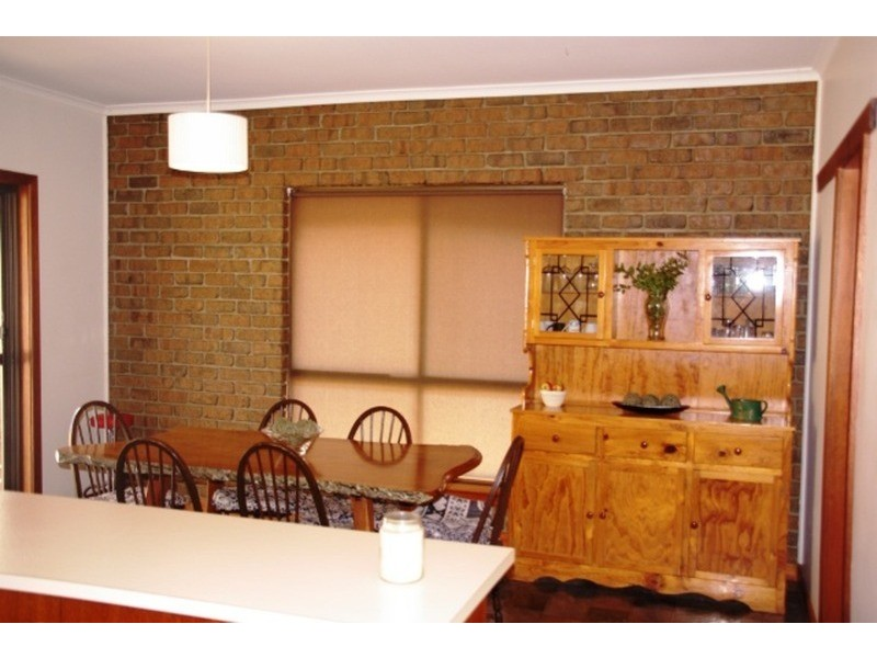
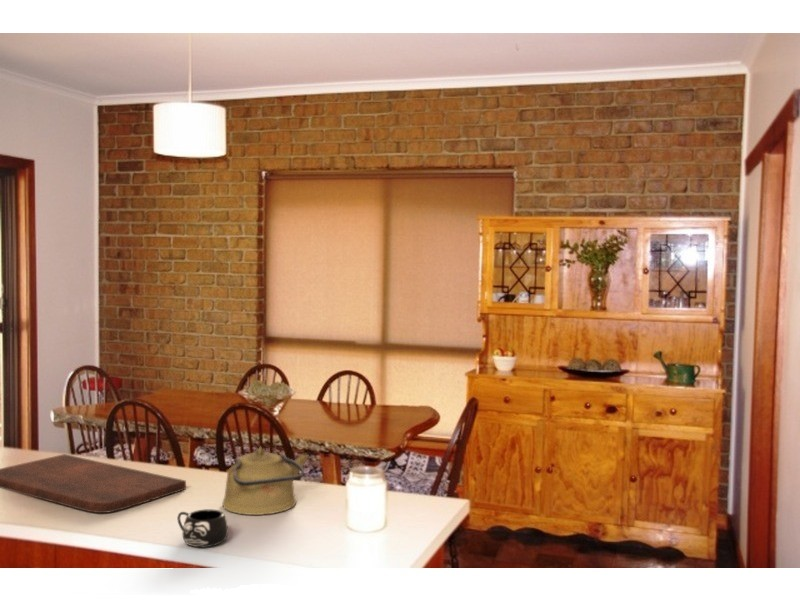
+ cutting board [0,453,187,514]
+ kettle [221,446,310,516]
+ mug [176,508,229,548]
